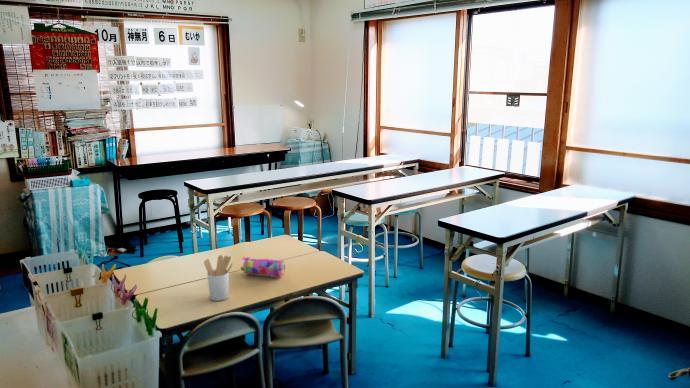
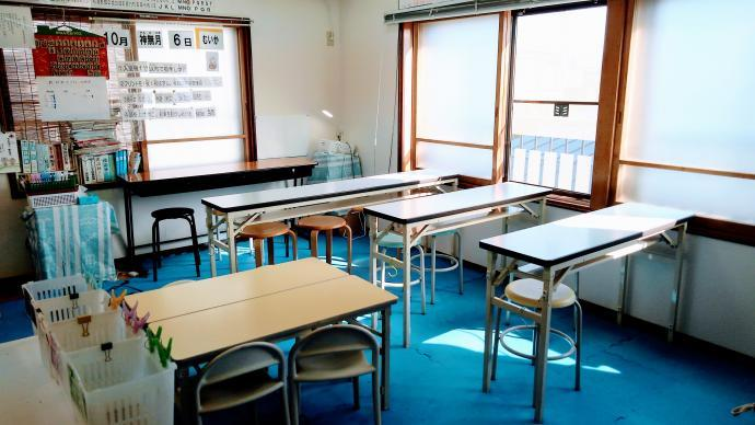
- pencil case [240,256,286,278]
- utensil holder [203,254,234,302]
